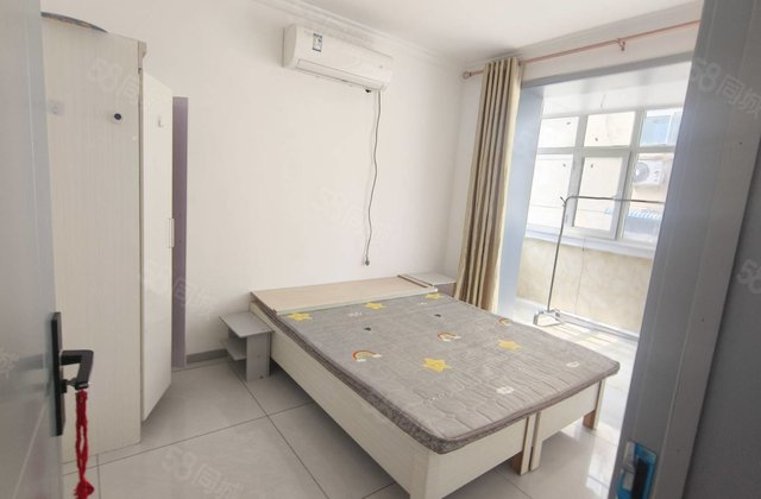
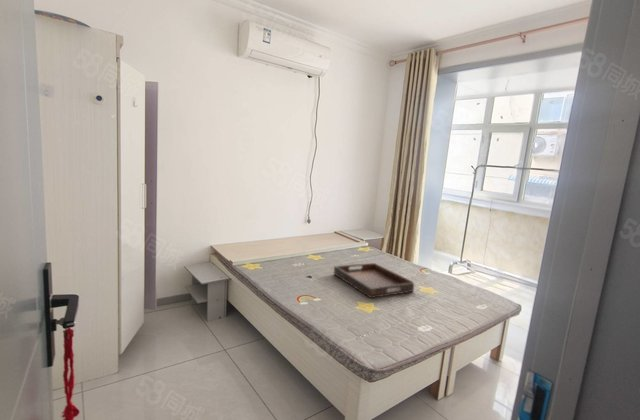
+ serving tray [333,262,415,299]
